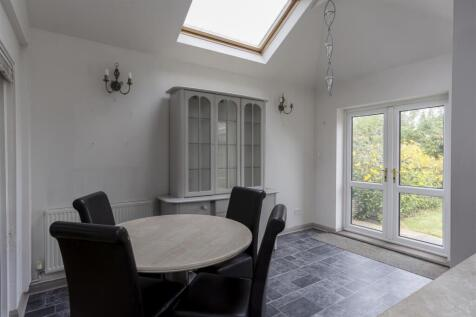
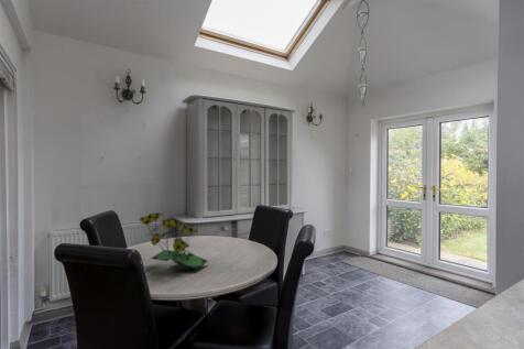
+ flower arrangement [138,211,208,271]
